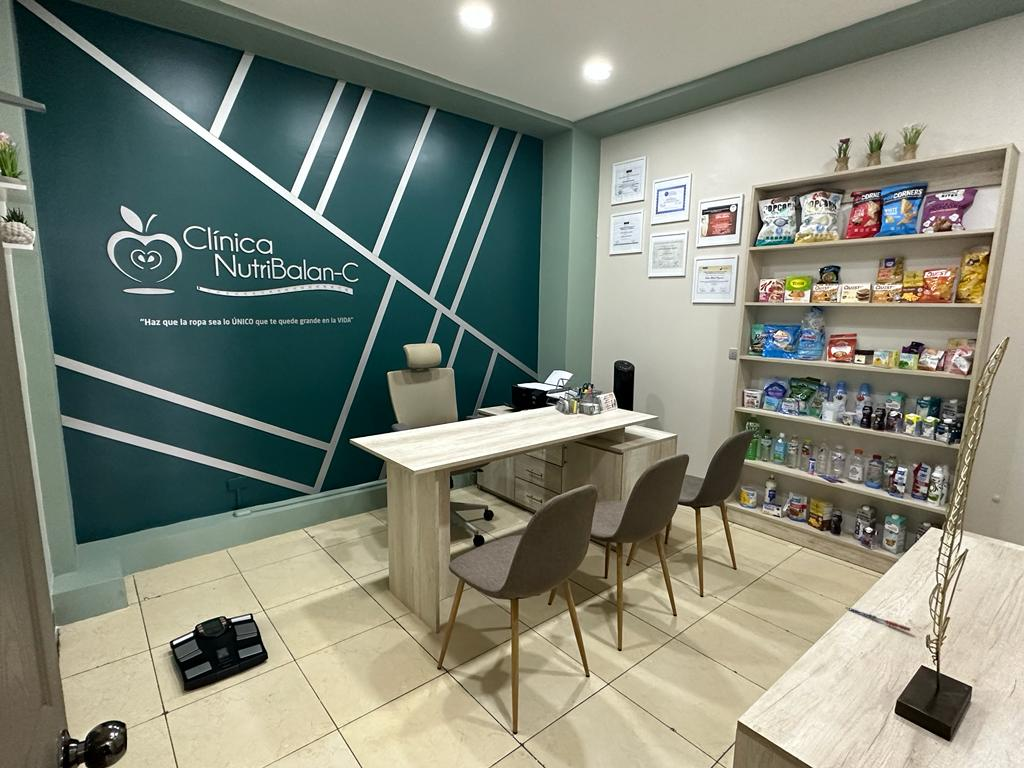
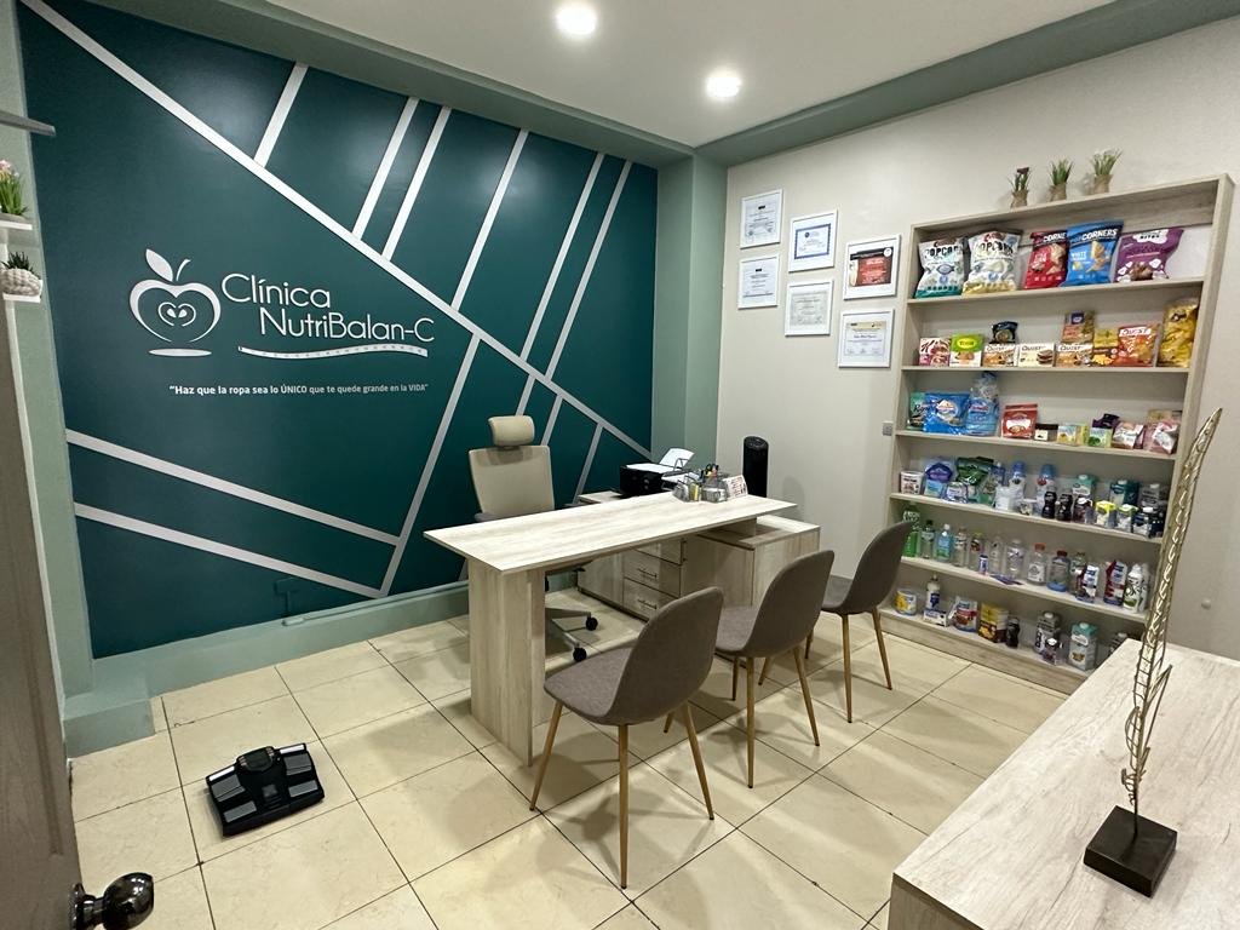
- pen [844,606,912,632]
